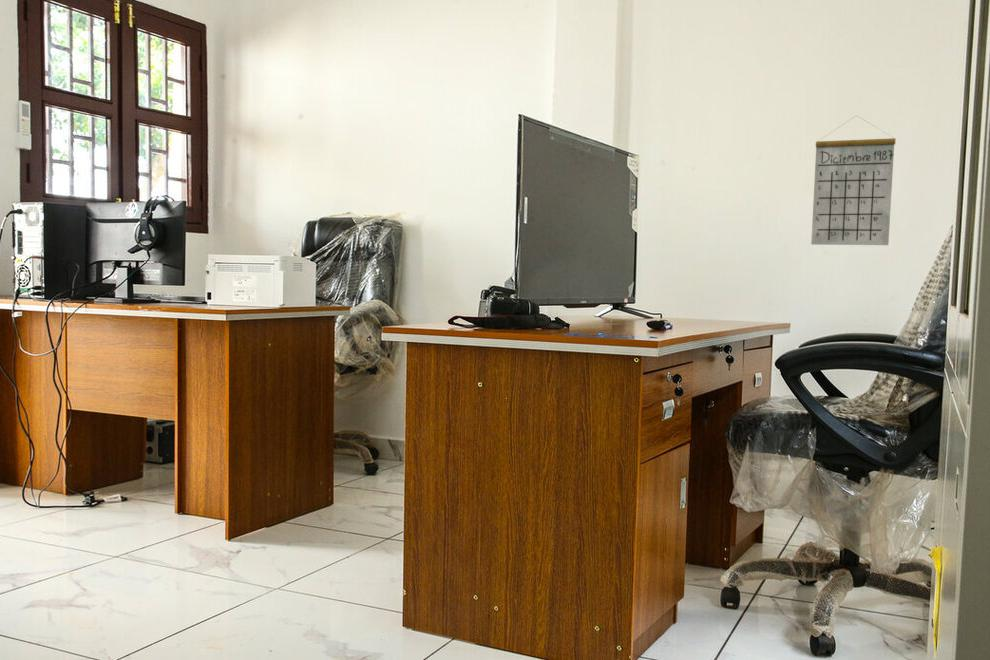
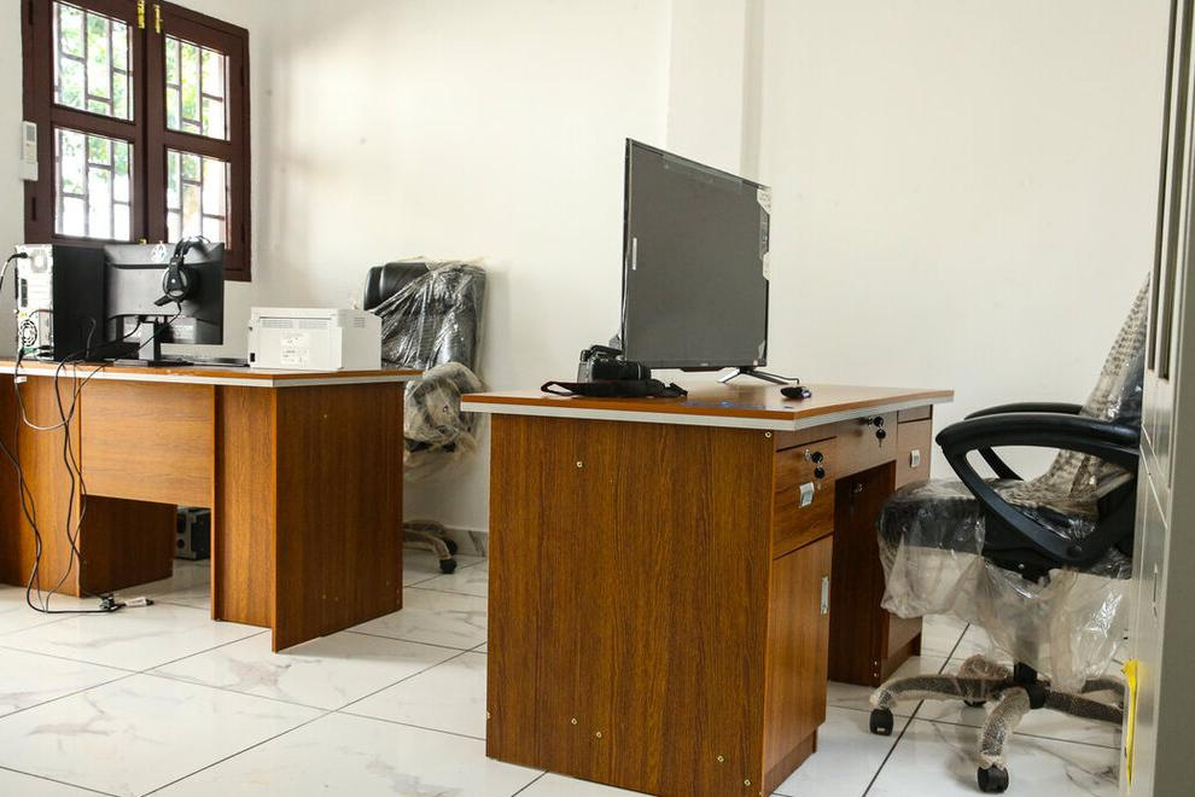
- calendar [810,114,897,246]
